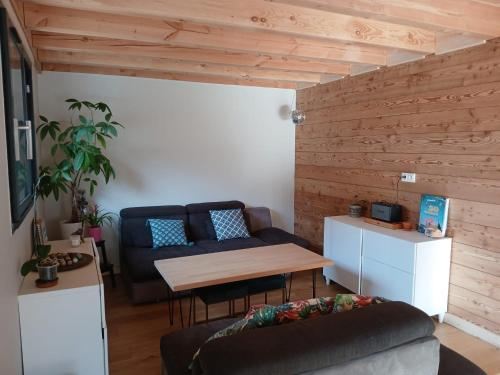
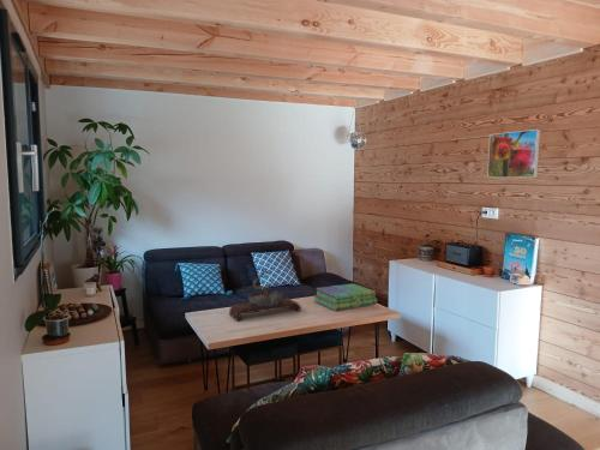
+ bonsai tree [228,264,302,322]
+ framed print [486,128,541,179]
+ stack of books [312,282,378,312]
